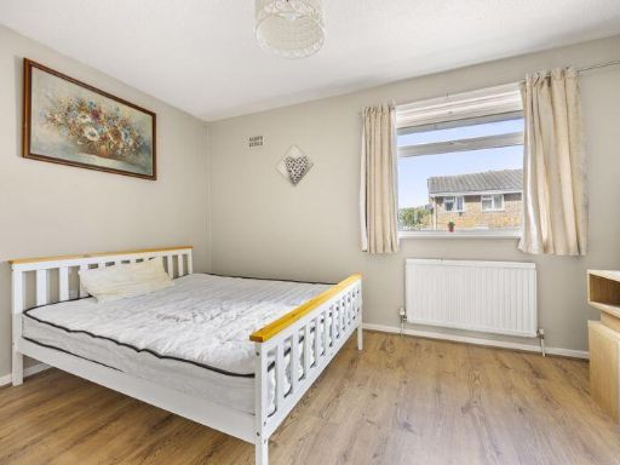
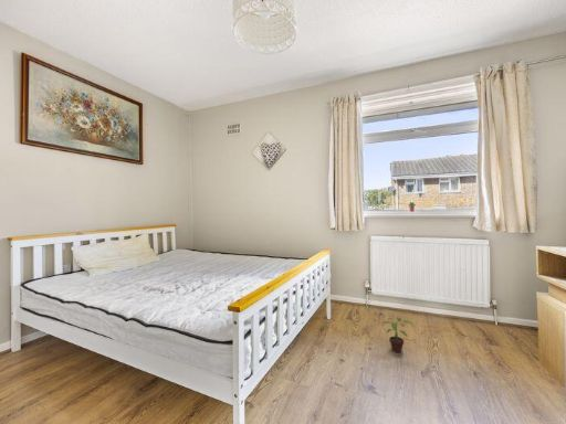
+ potted plant [379,316,416,353]
